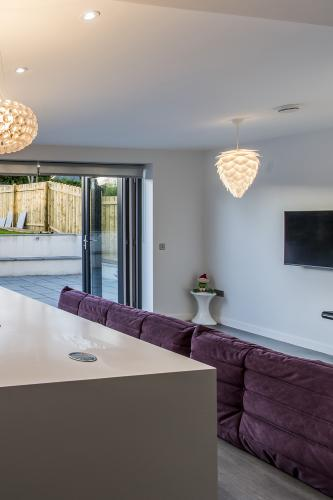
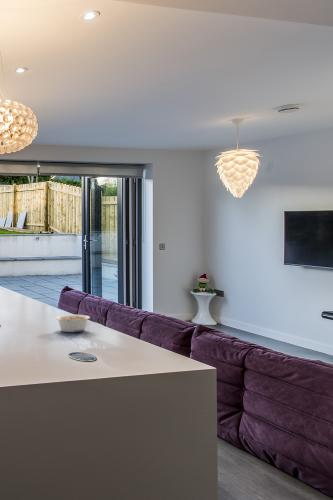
+ legume [55,314,91,333]
